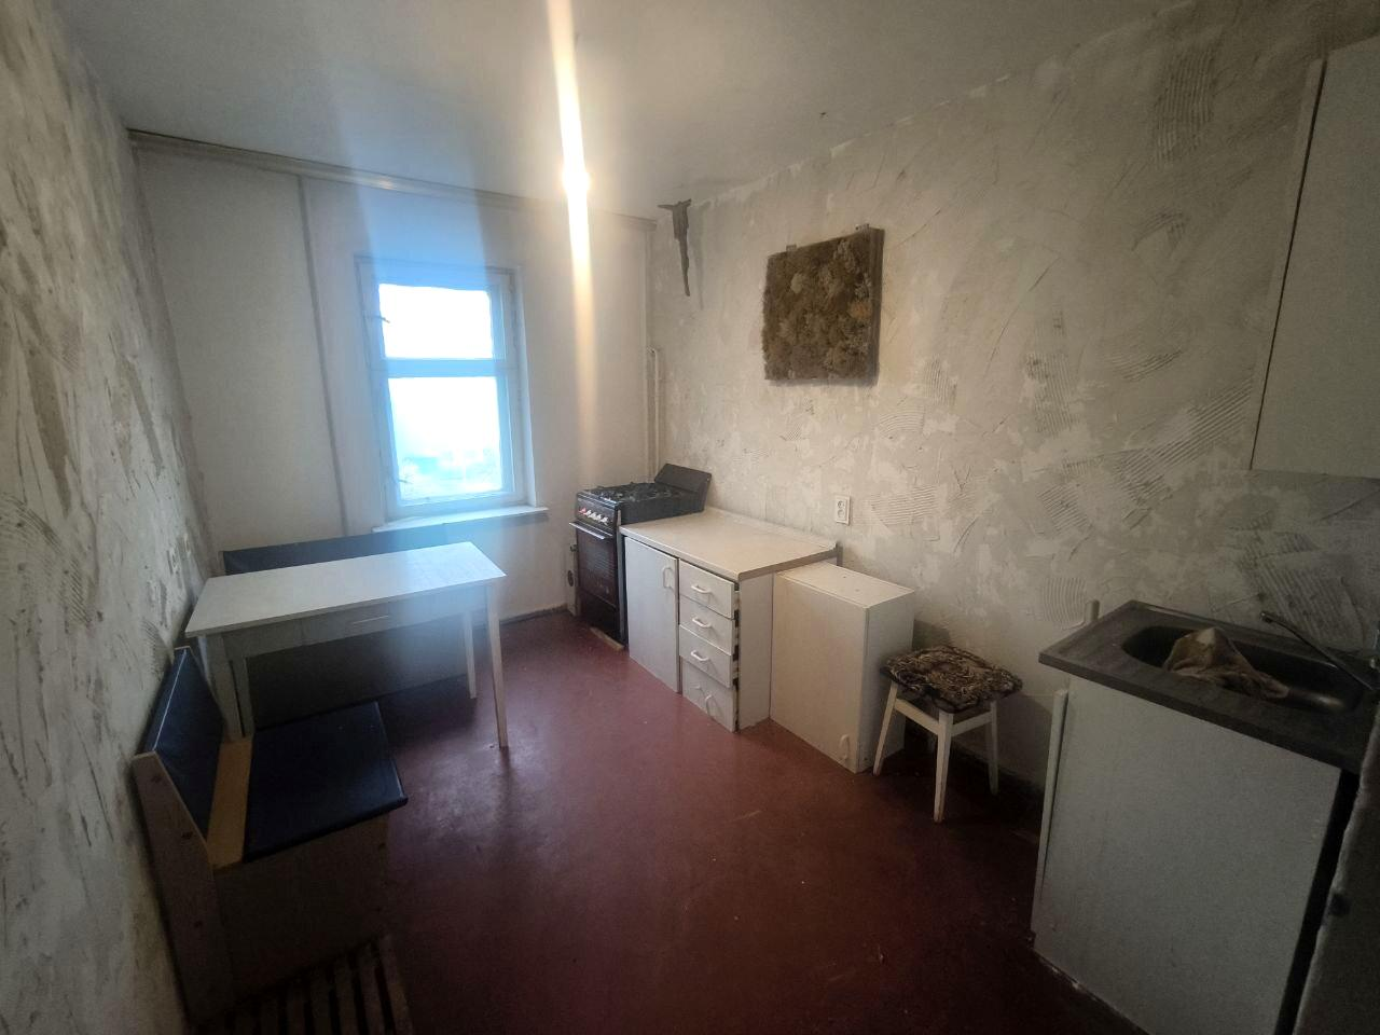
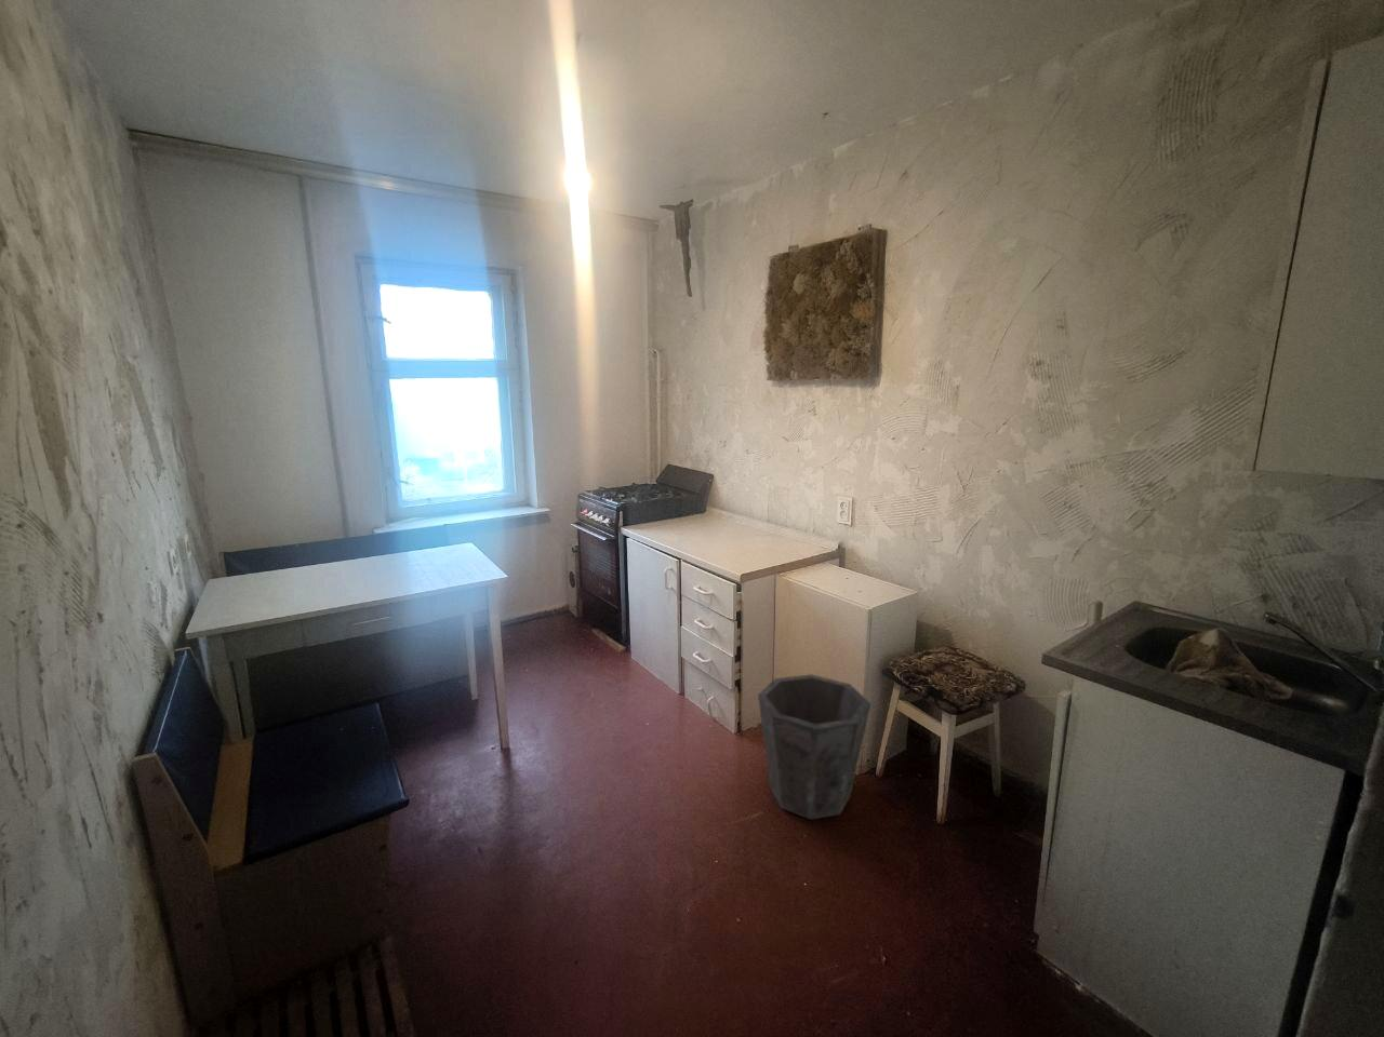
+ waste bin [757,673,872,821]
